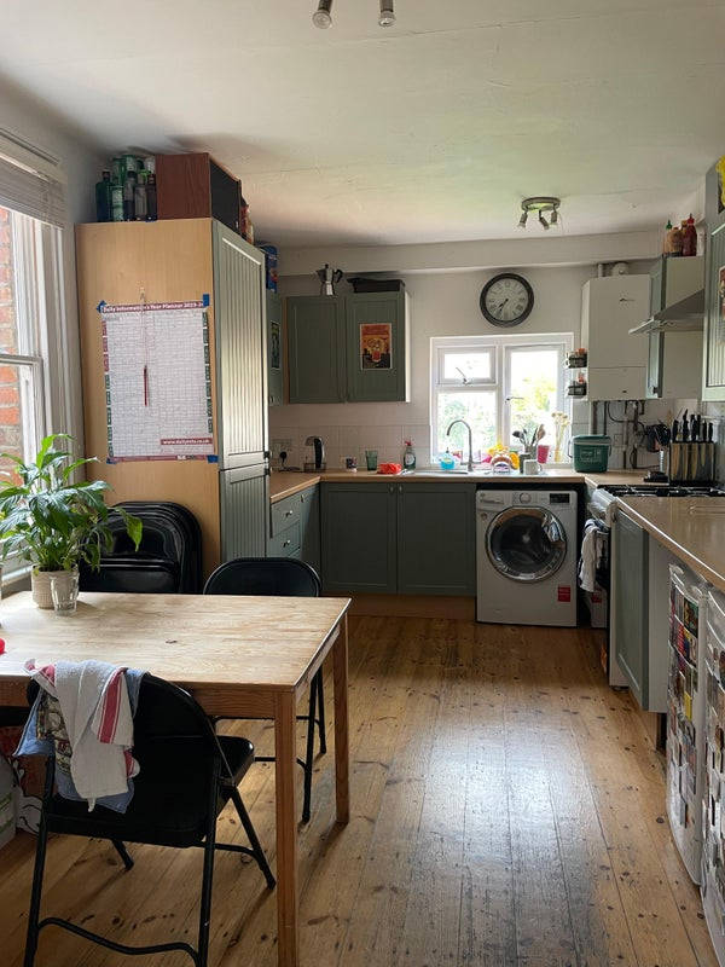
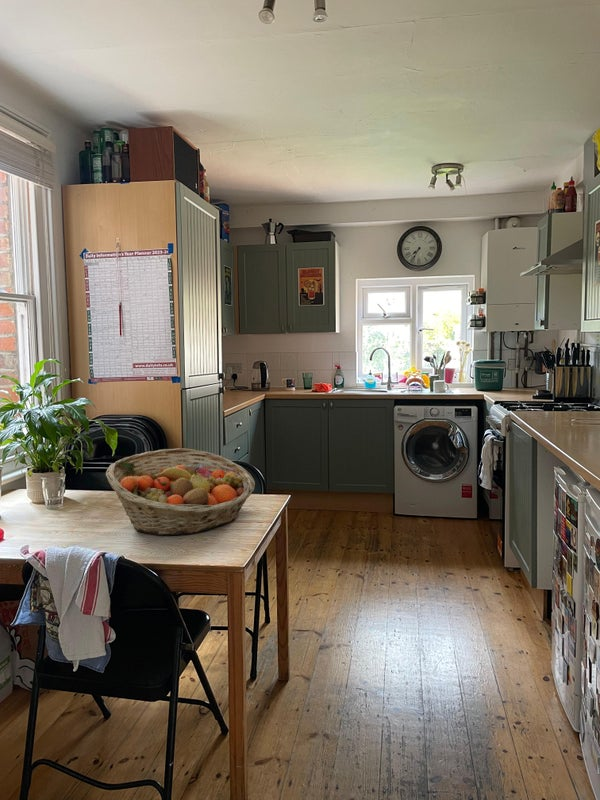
+ fruit basket [105,447,256,536]
